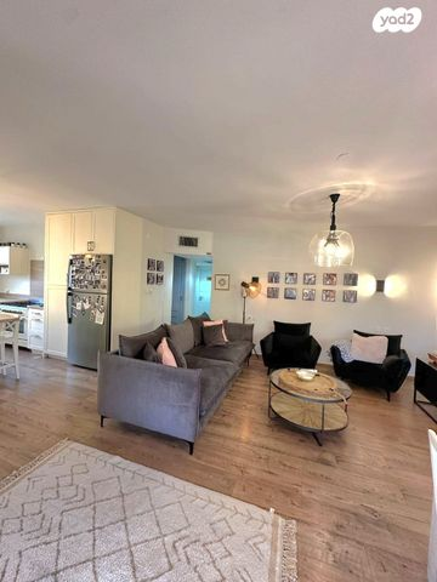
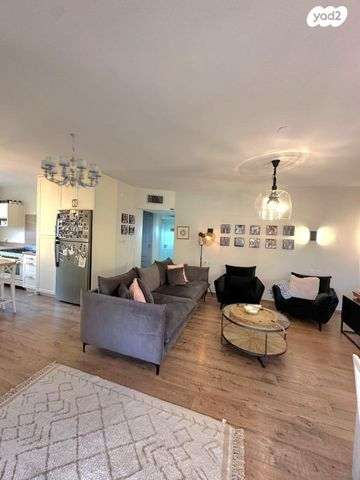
+ chandelier [40,133,103,189]
